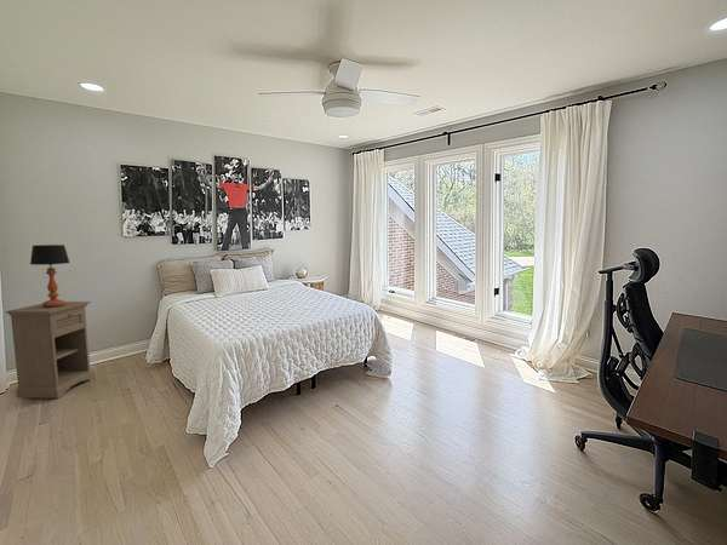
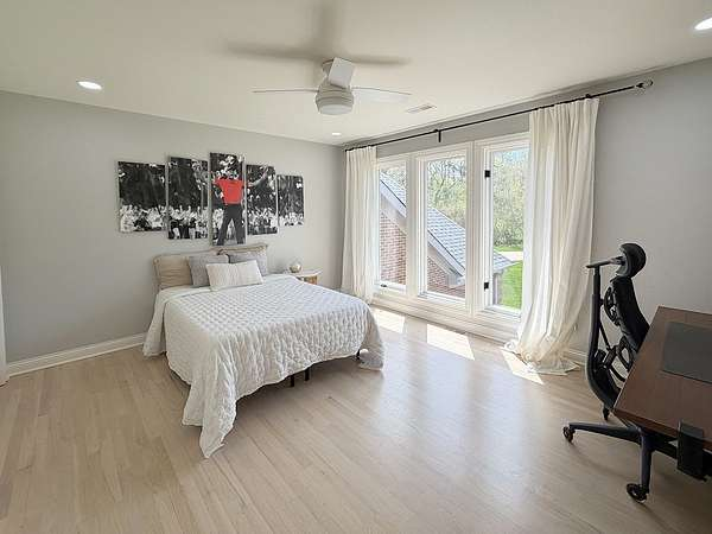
- table lamp [29,243,70,308]
- nightstand [5,300,96,400]
